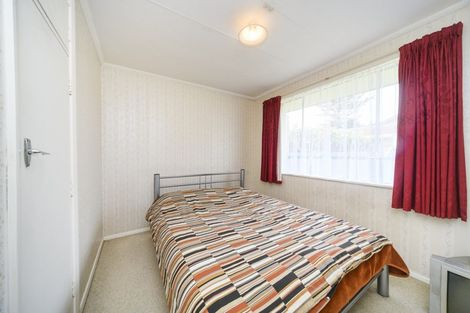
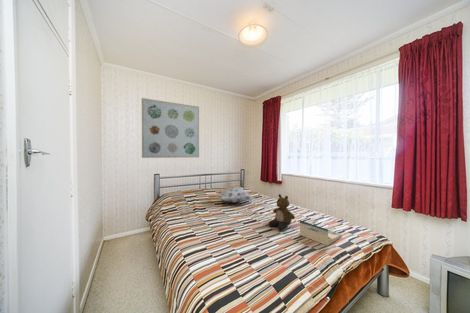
+ wall art [141,97,200,159]
+ book [299,219,343,247]
+ decorative pillow [218,186,254,204]
+ bear [267,193,296,231]
